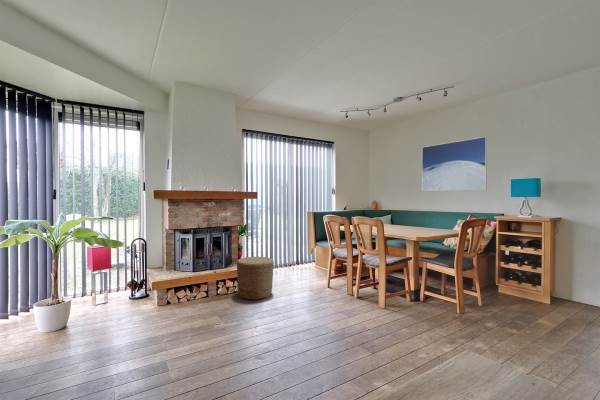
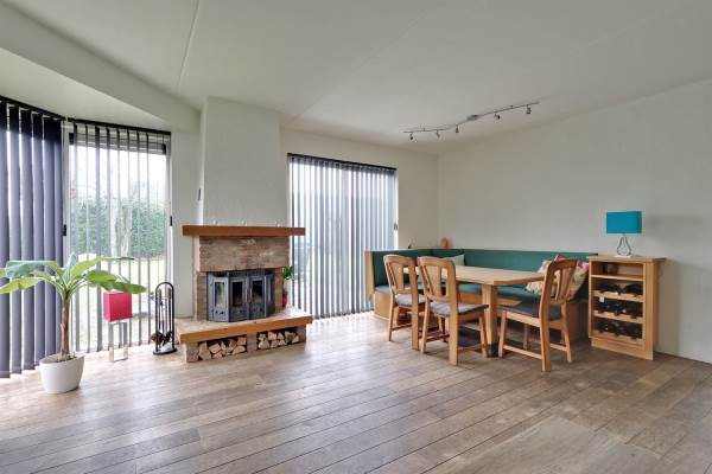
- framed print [421,136,488,192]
- woven basket [235,256,275,301]
